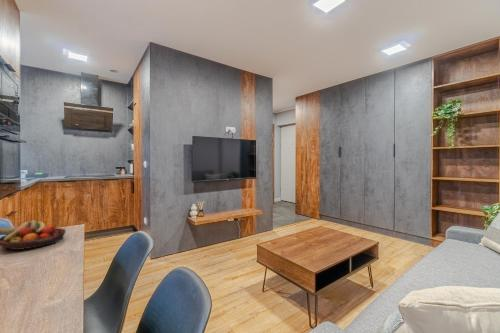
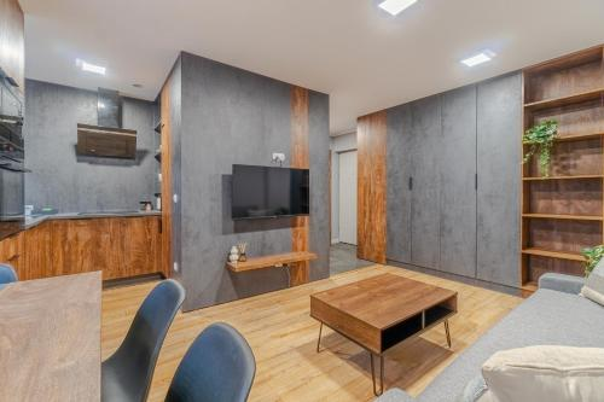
- fruit bowl [0,219,67,251]
